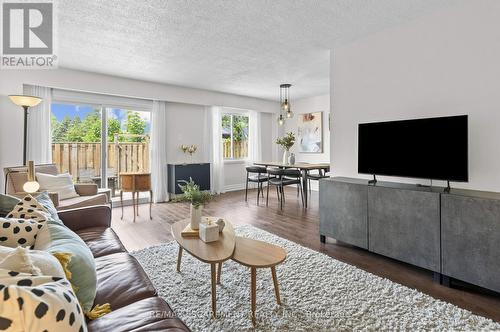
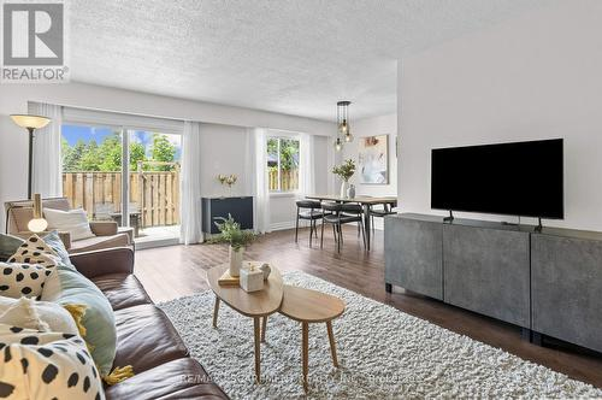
- side table [119,172,154,223]
